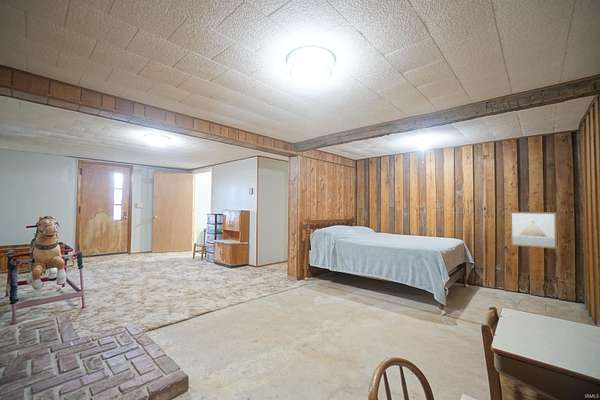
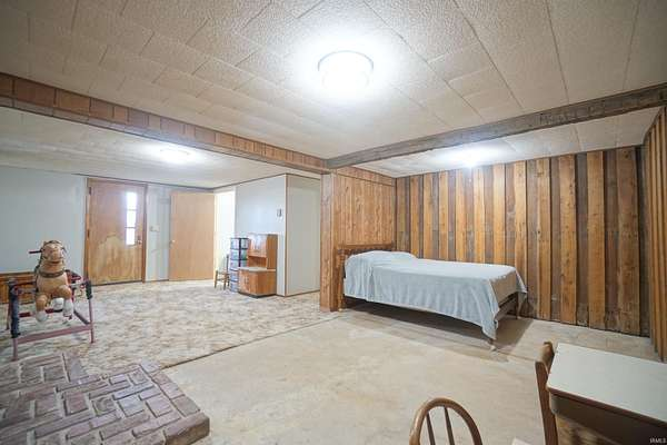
- wall art [509,211,558,250]
